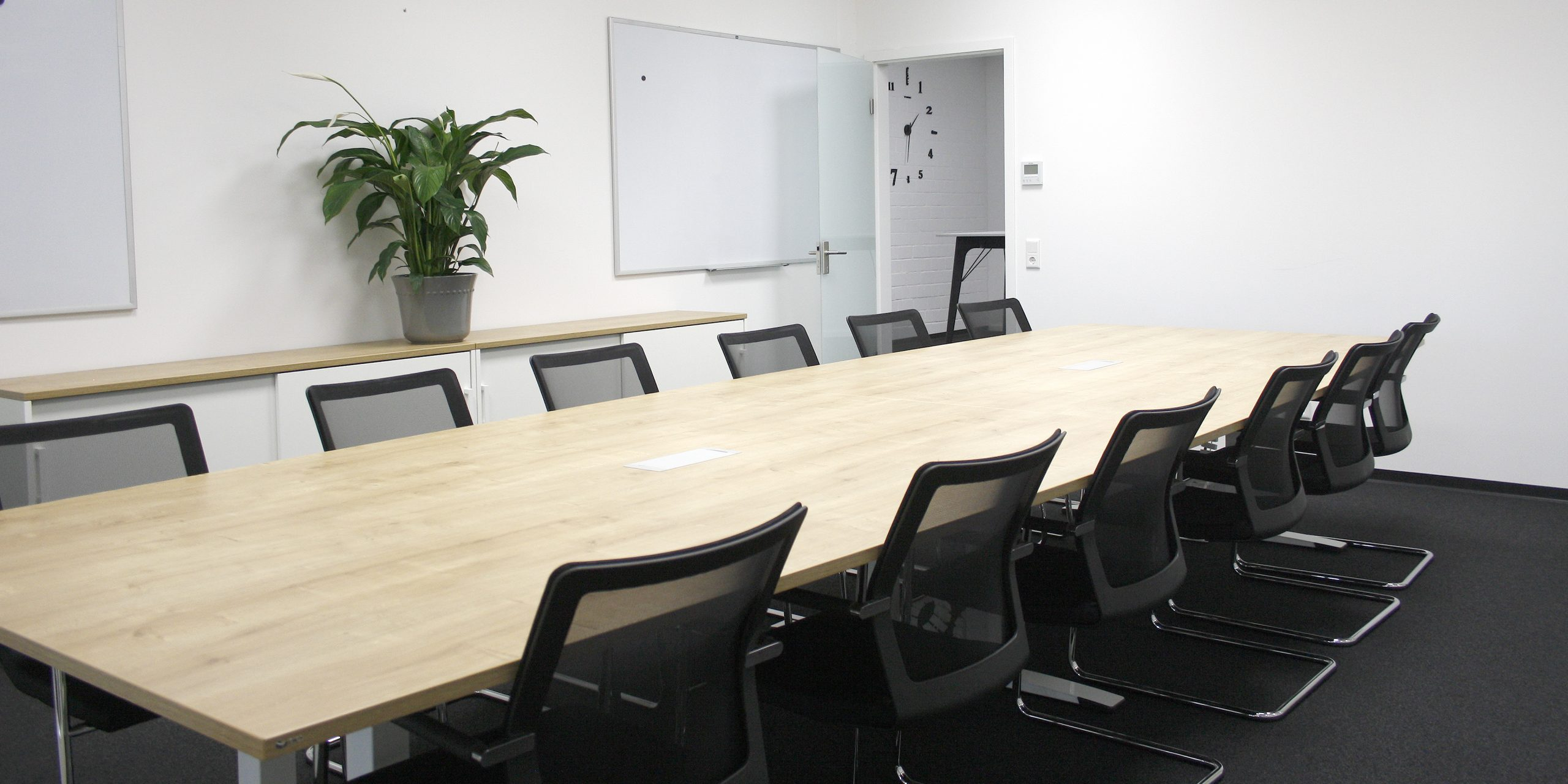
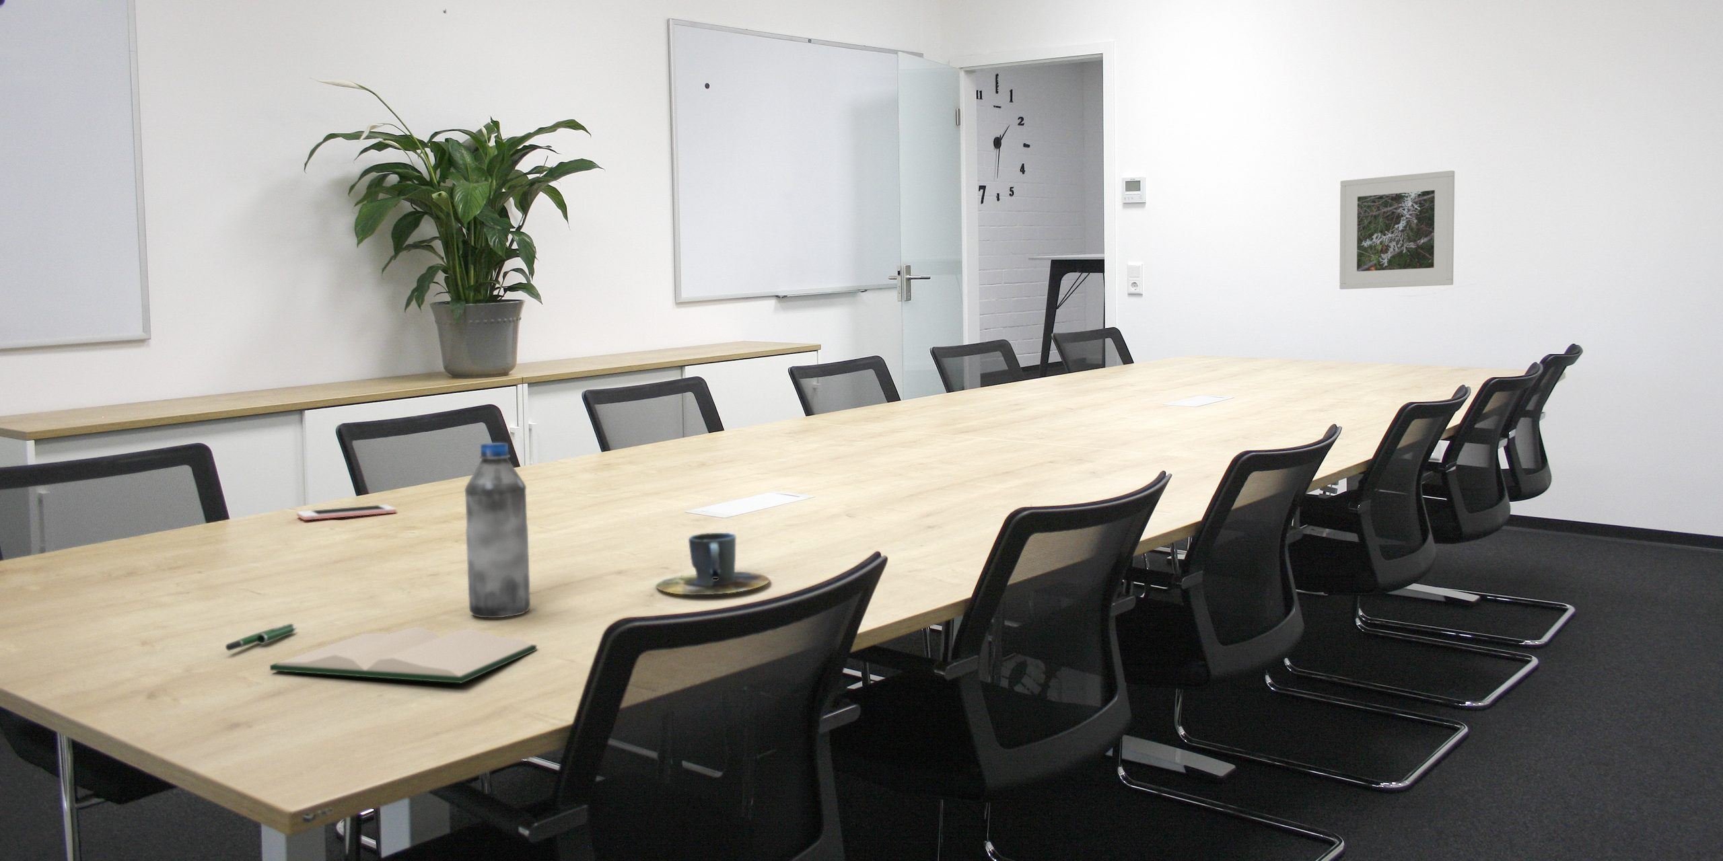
+ water bottle [464,441,531,618]
+ hardback book [269,626,537,684]
+ pen [225,623,296,651]
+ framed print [1338,170,1455,290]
+ cup [655,532,770,595]
+ cell phone [296,504,397,521]
